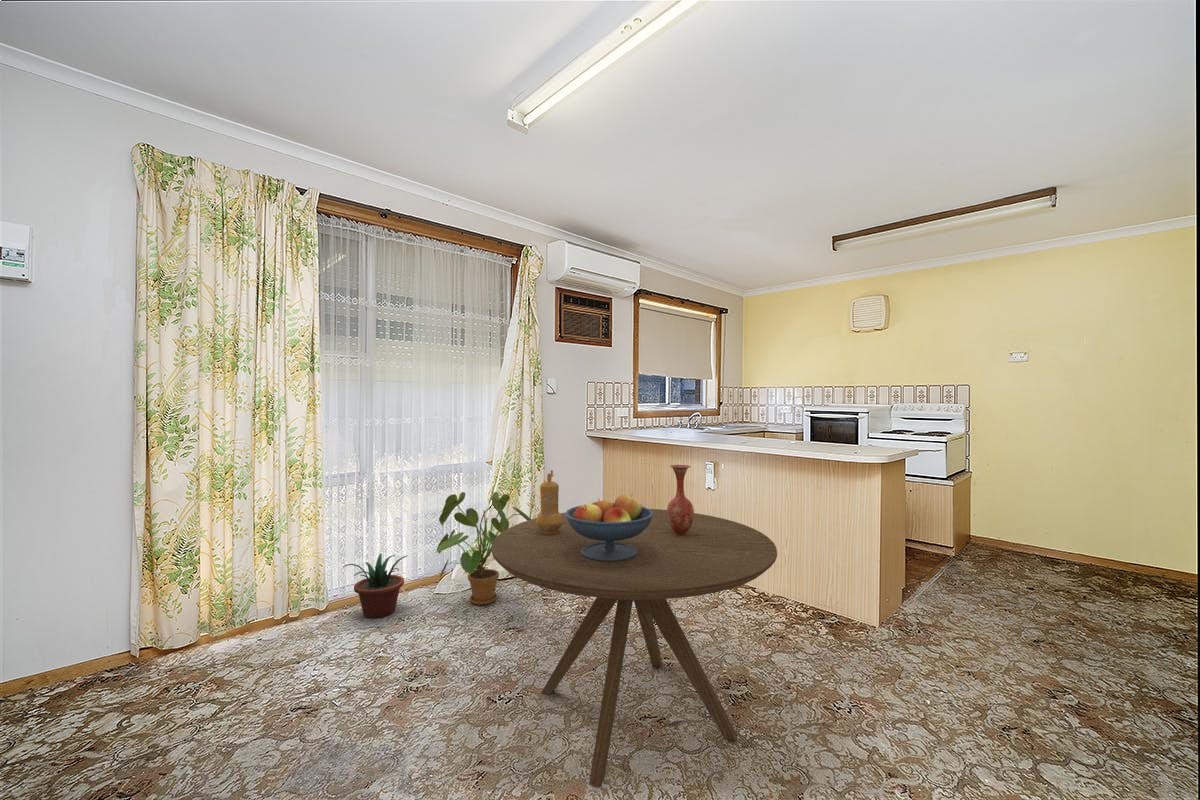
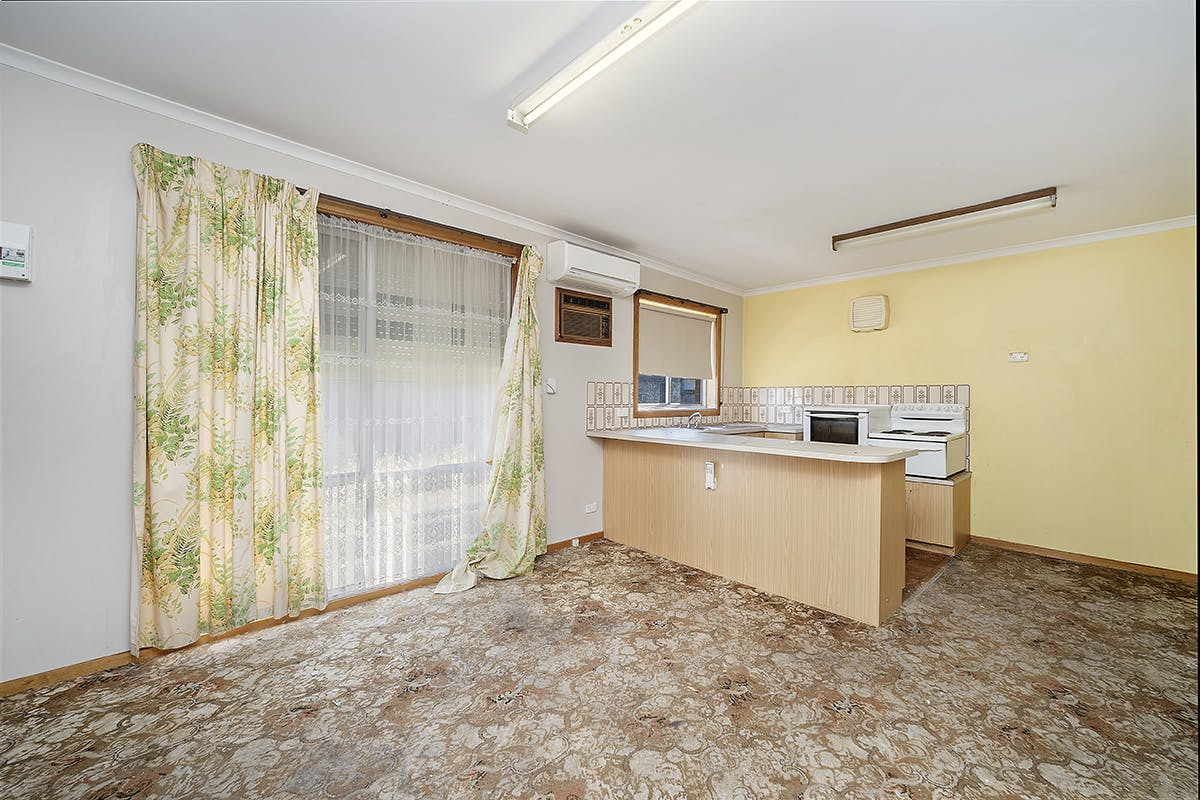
- dining table [490,508,778,789]
- fruit bowl [564,494,653,561]
- potted plant [342,553,409,620]
- pepper mill [536,469,563,534]
- vase [666,464,695,535]
- house plant [434,491,532,606]
